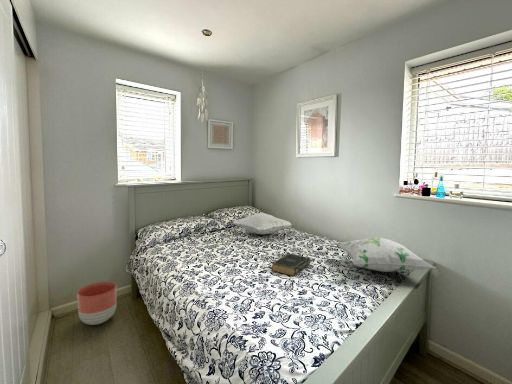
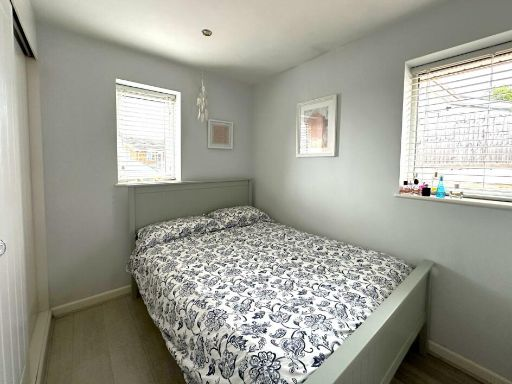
- book [270,253,311,277]
- planter [76,281,118,326]
- decorative pillow [338,236,436,273]
- cushion [232,212,293,236]
